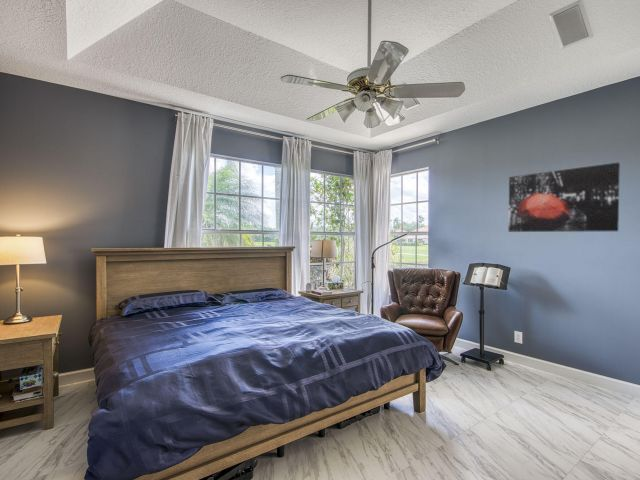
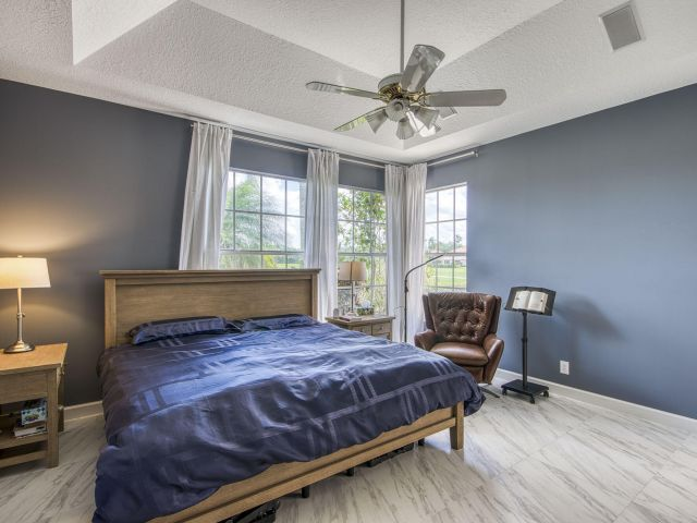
- wall art [507,162,621,233]
